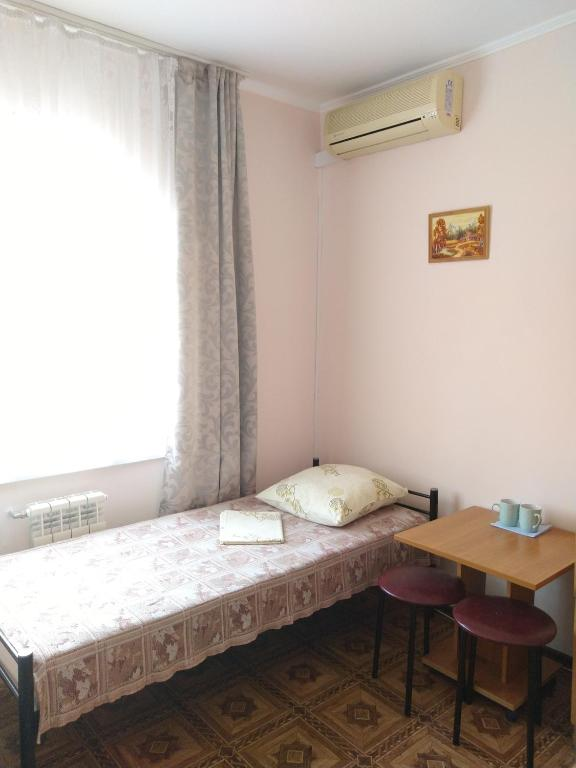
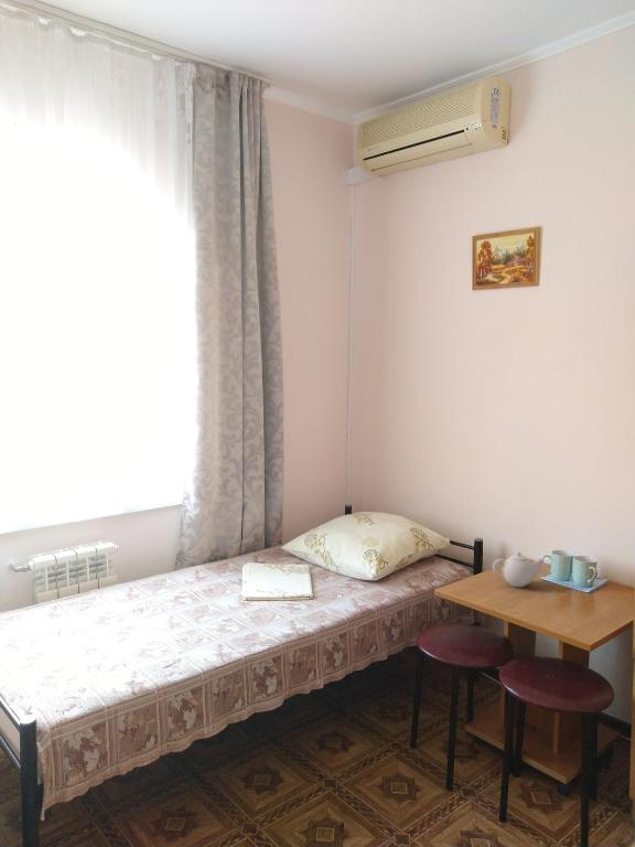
+ teapot [492,550,545,588]
